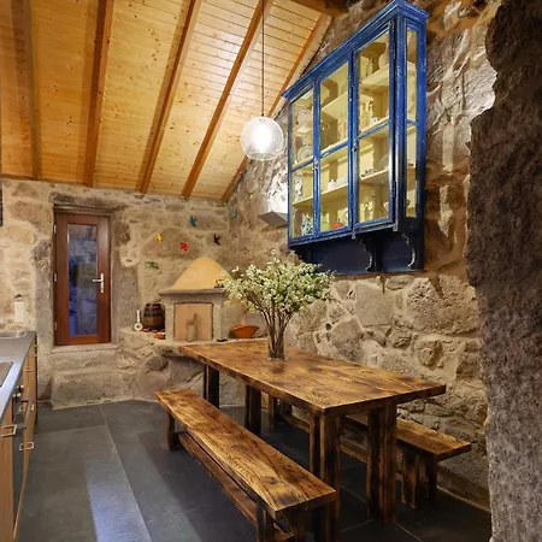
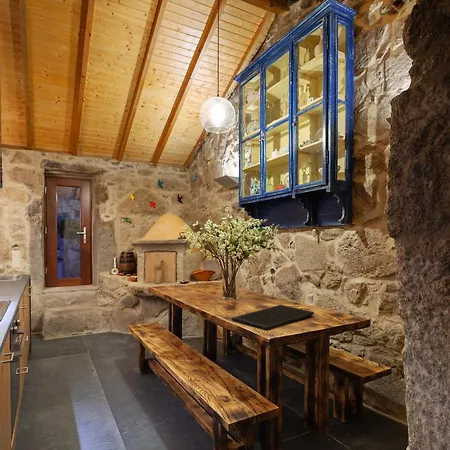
+ cutting board [231,304,315,331]
